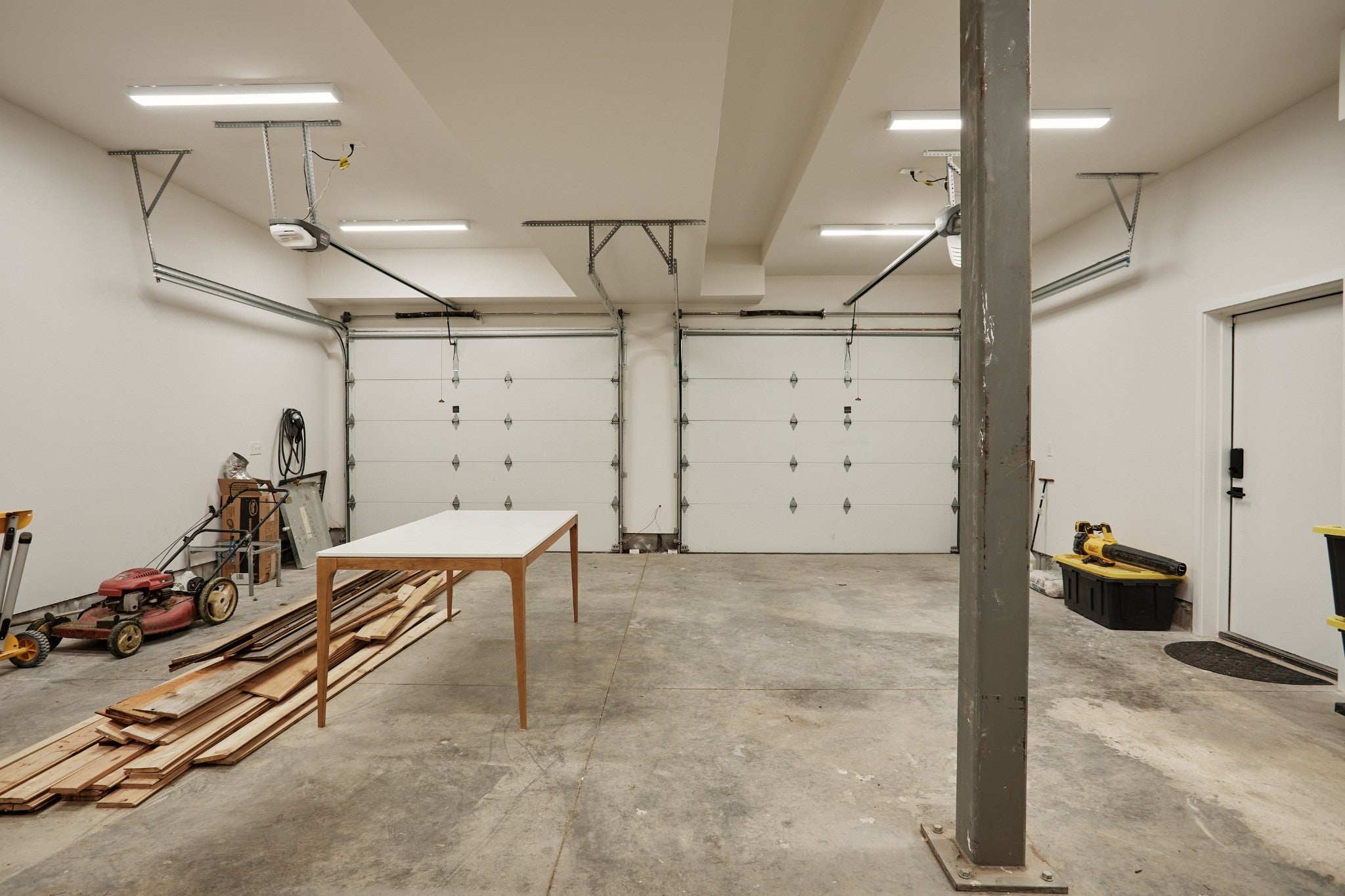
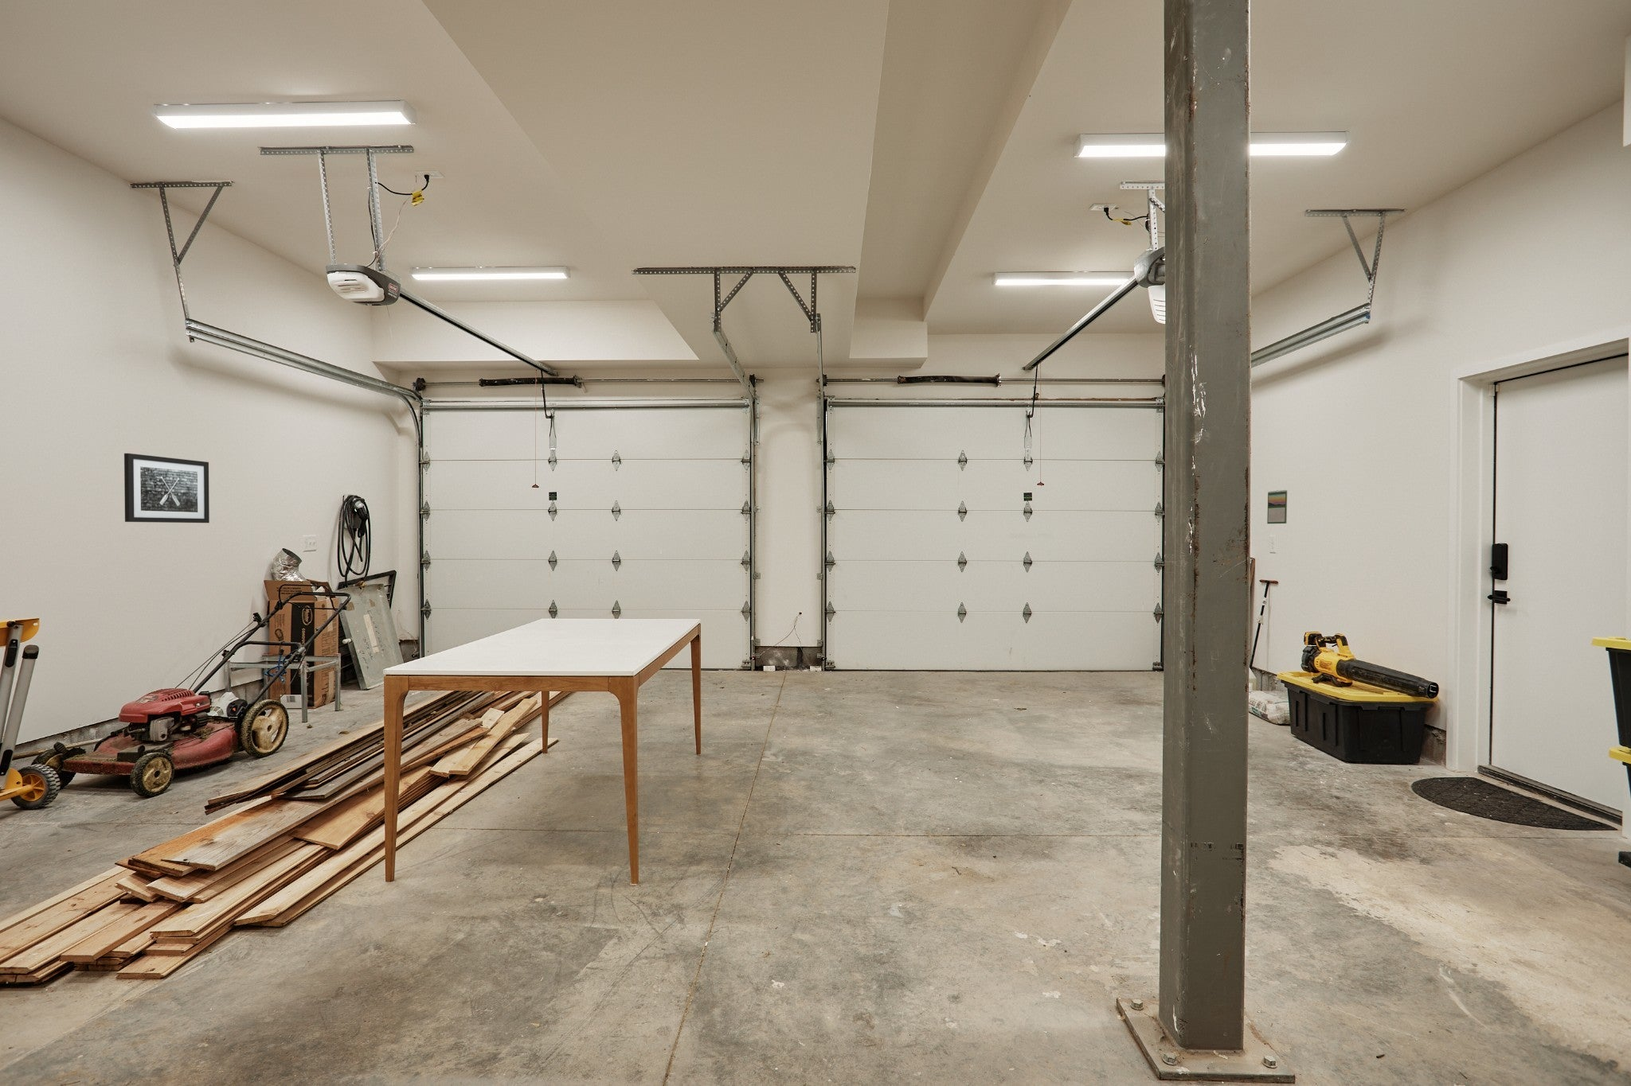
+ calendar [1266,490,1288,525]
+ wall art [124,452,210,524]
